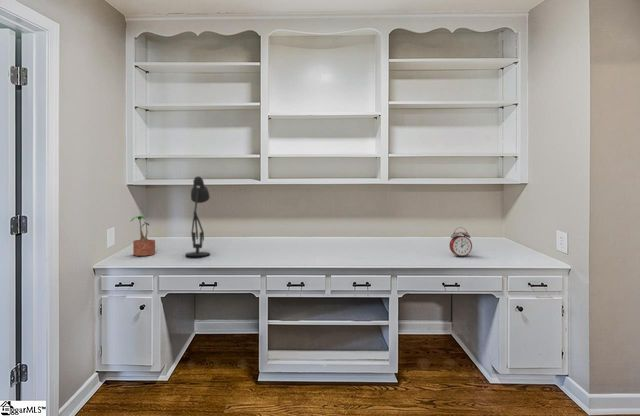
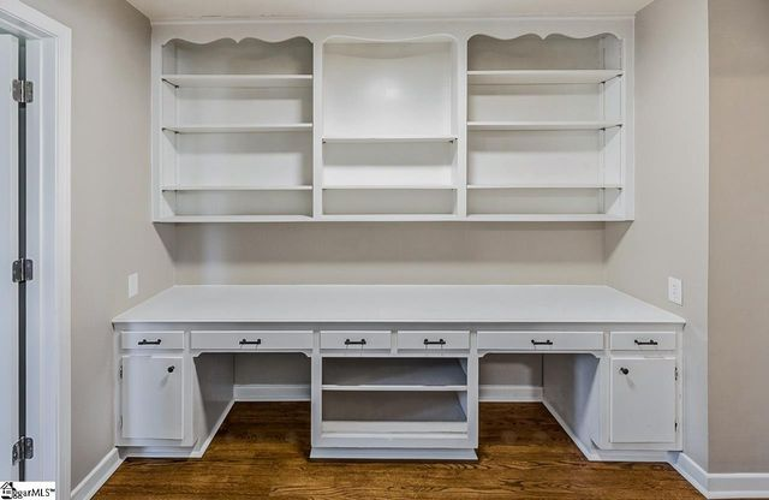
- desk lamp [184,176,211,257]
- alarm clock [448,226,473,257]
- potted plant [130,215,156,257]
